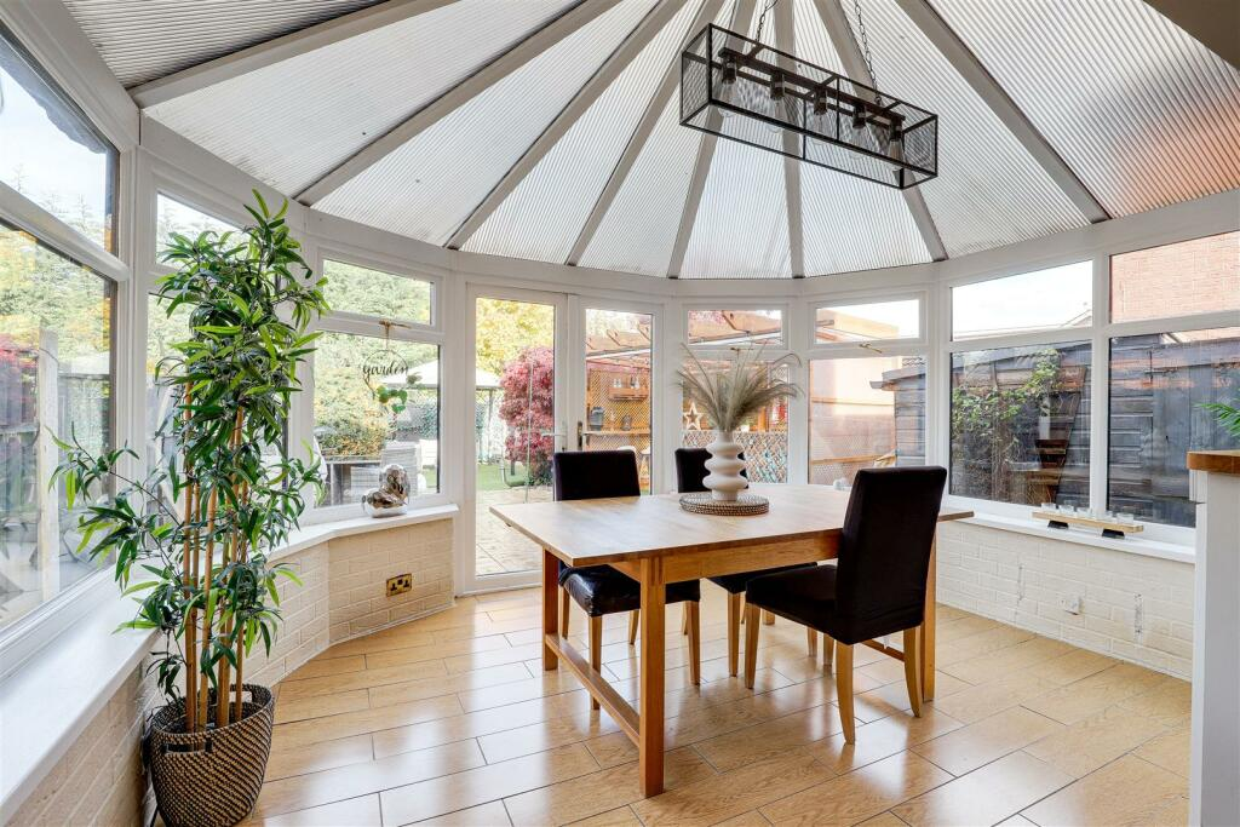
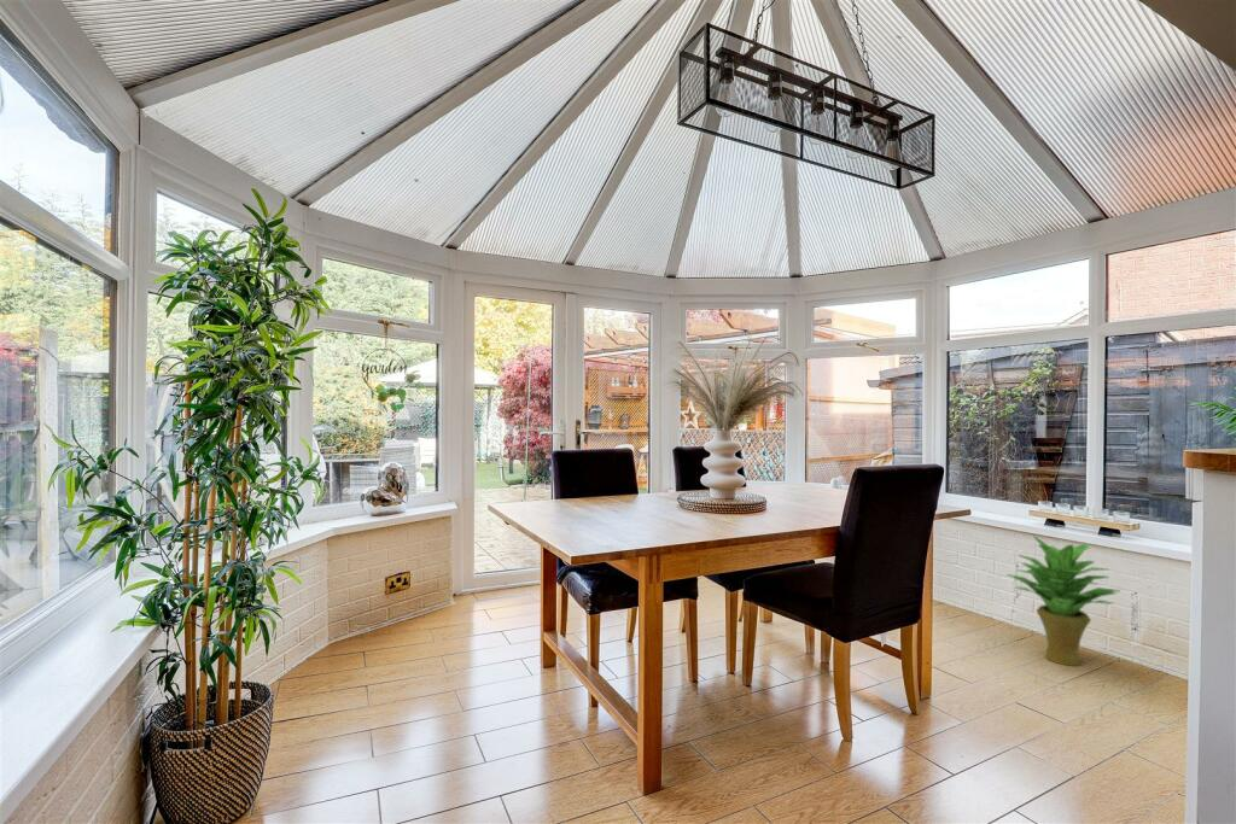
+ potted plant [1005,534,1121,667]
